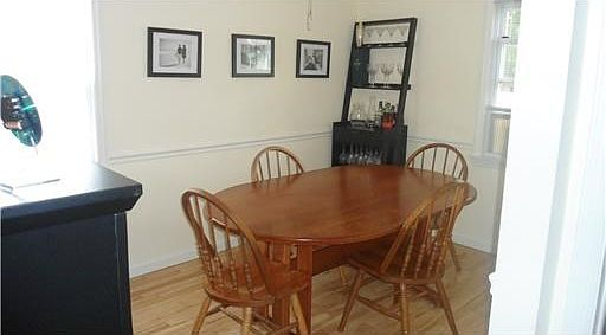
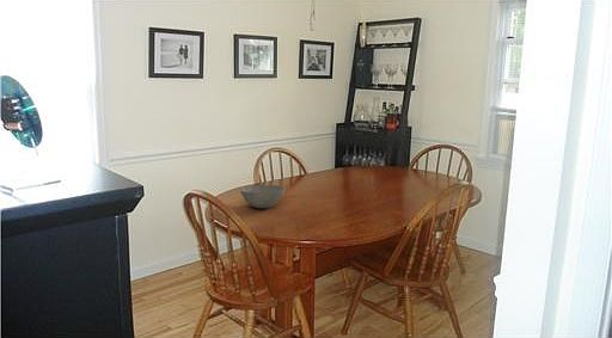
+ bowl [239,184,287,209]
